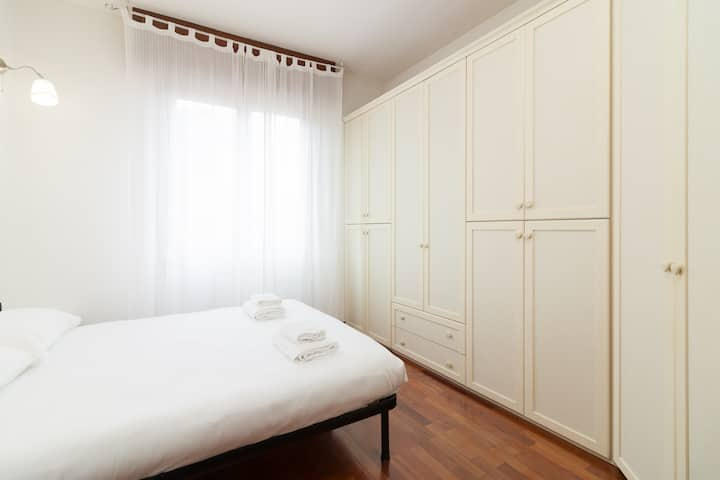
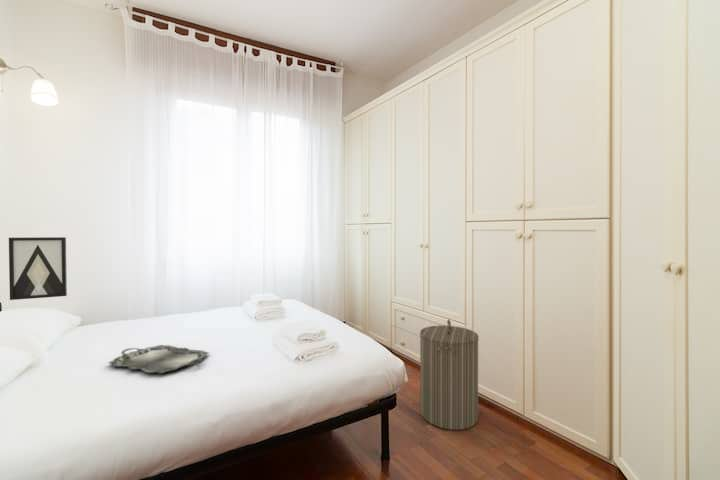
+ laundry hamper [419,318,480,431]
+ wall art [8,236,68,301]
+ serving tray [108,344,210,374]
